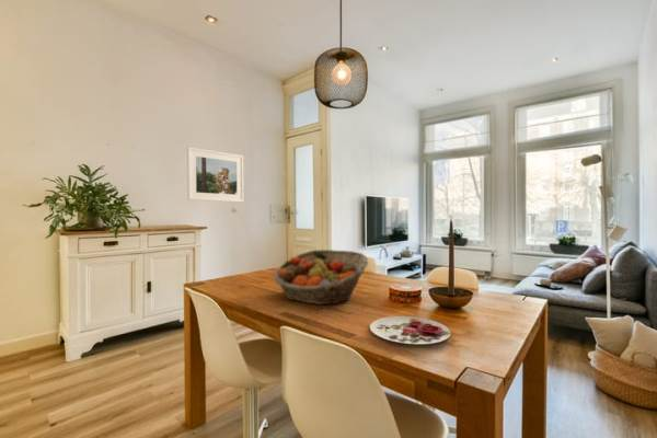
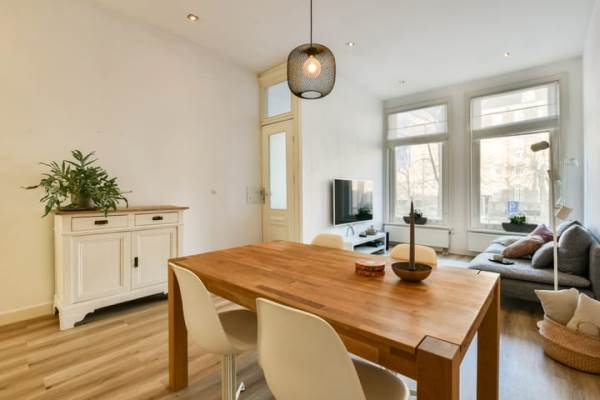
- fruit basket [273,249,369,306]
- plate [369,315,451,345]
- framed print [186,146,244,203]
